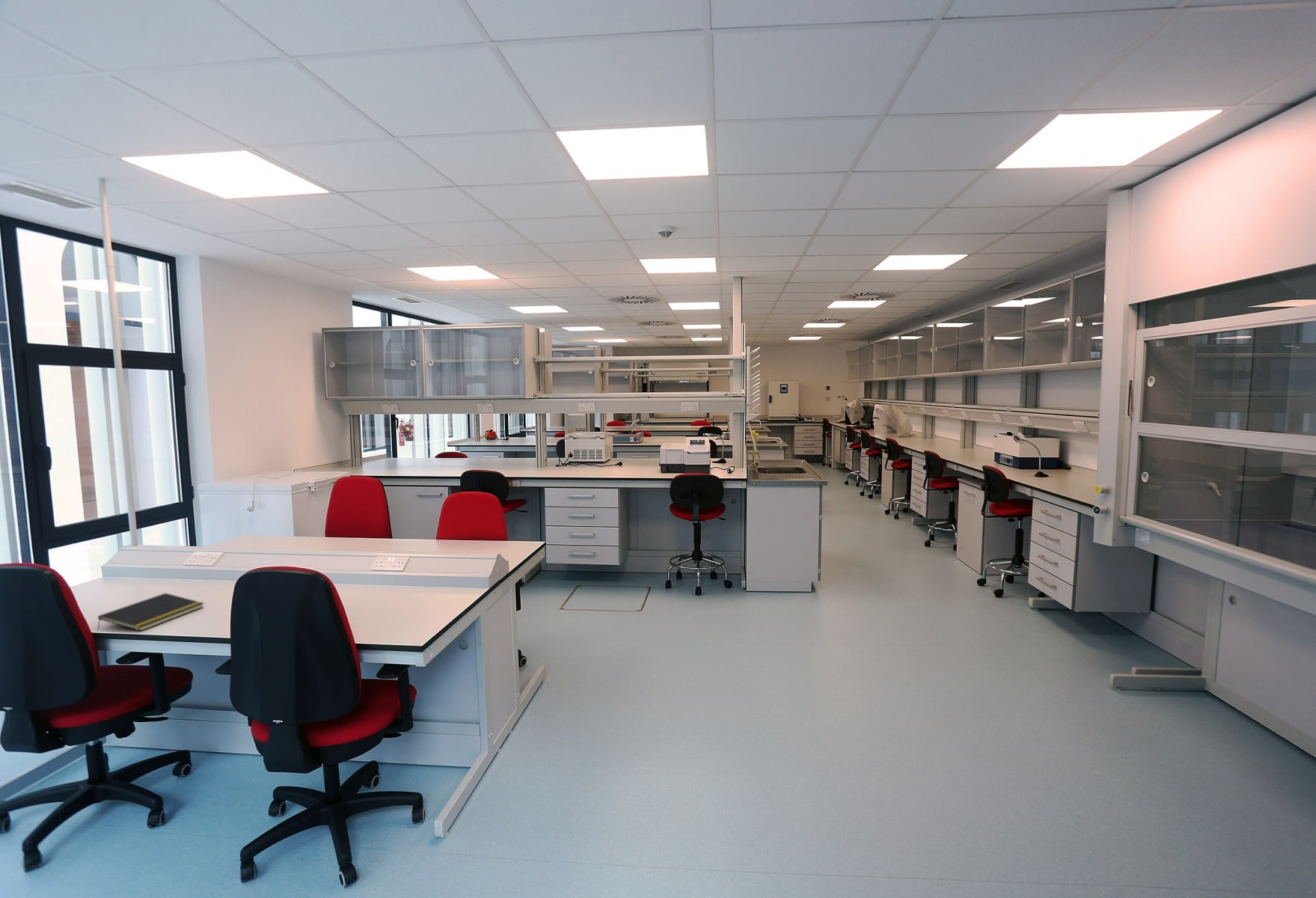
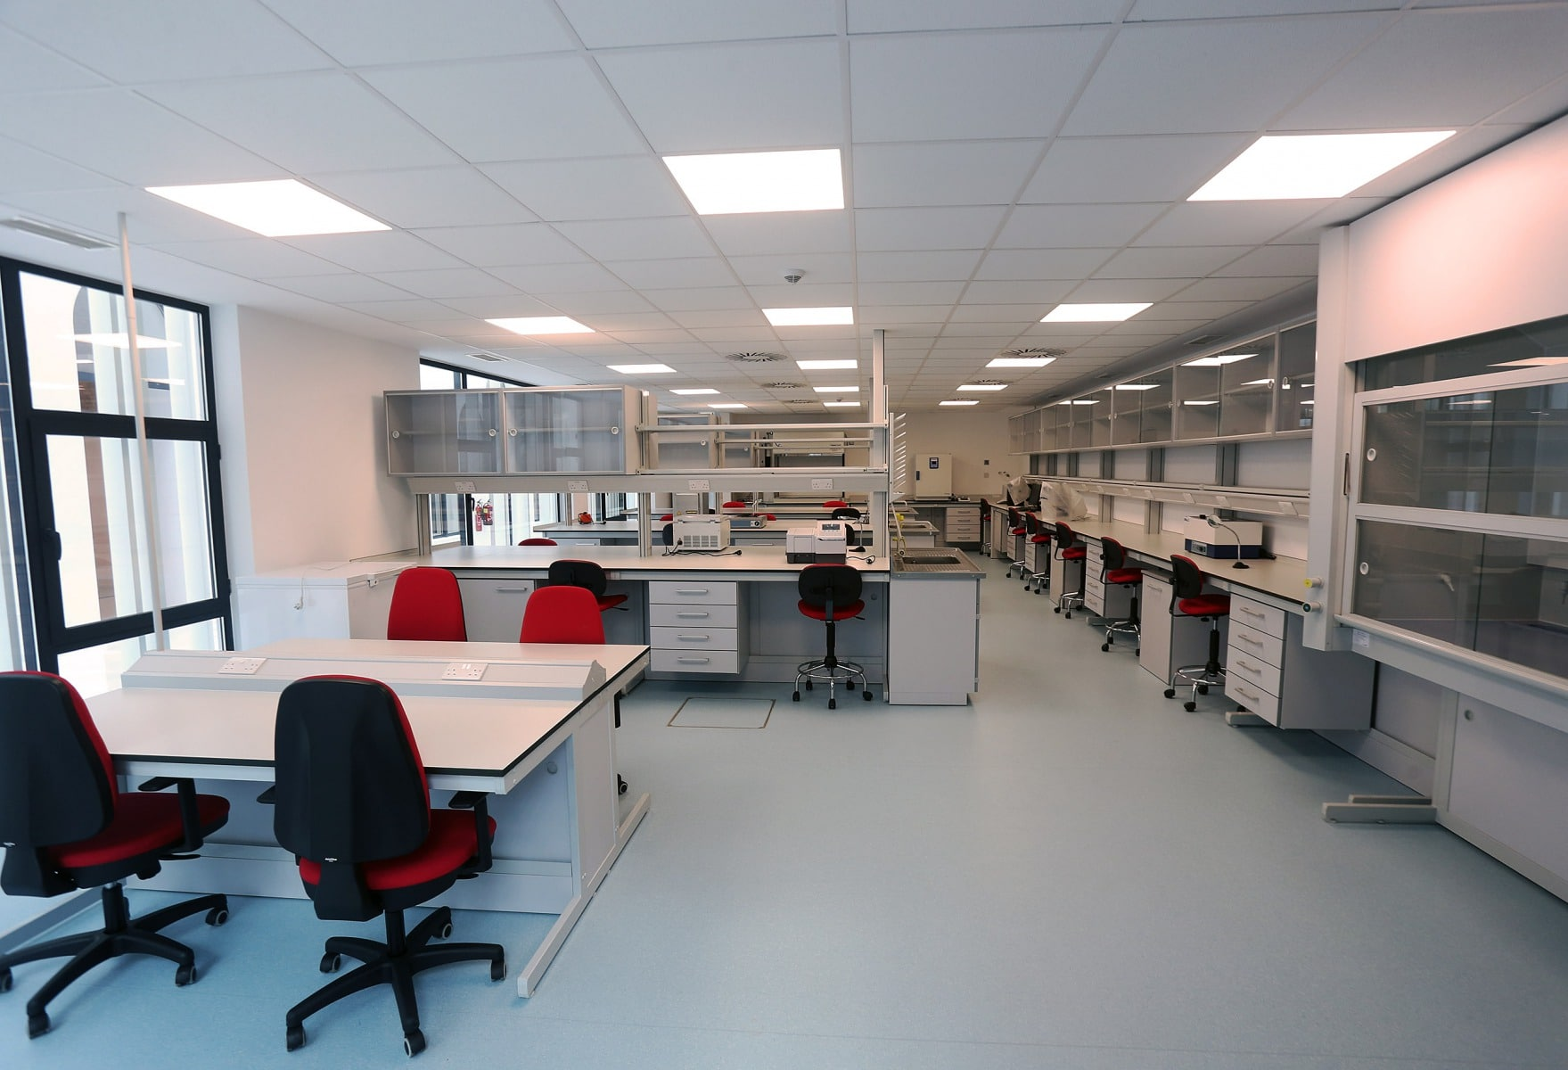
- notepad [97,593,205,632]
